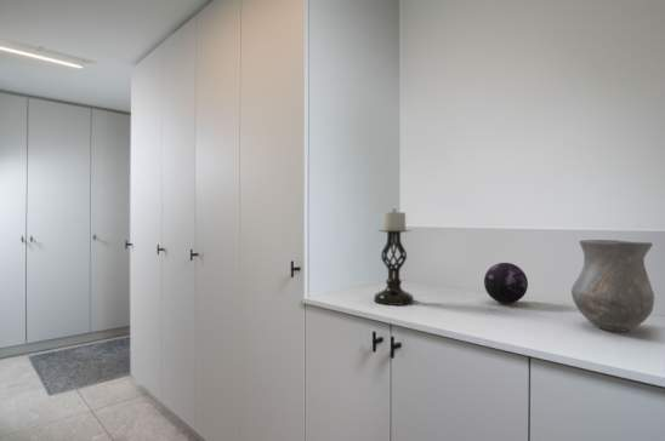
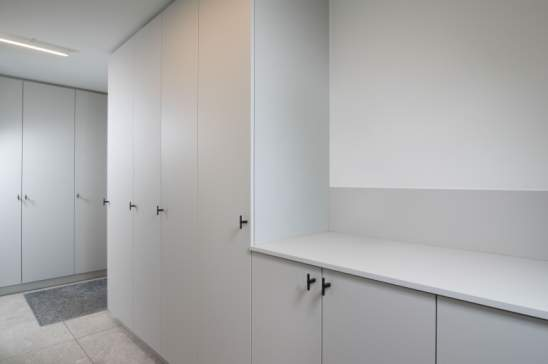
- vase [570,239,655,333]
- candle holder [373,208,415,307]
- decorative orb [483,262,529,304]
